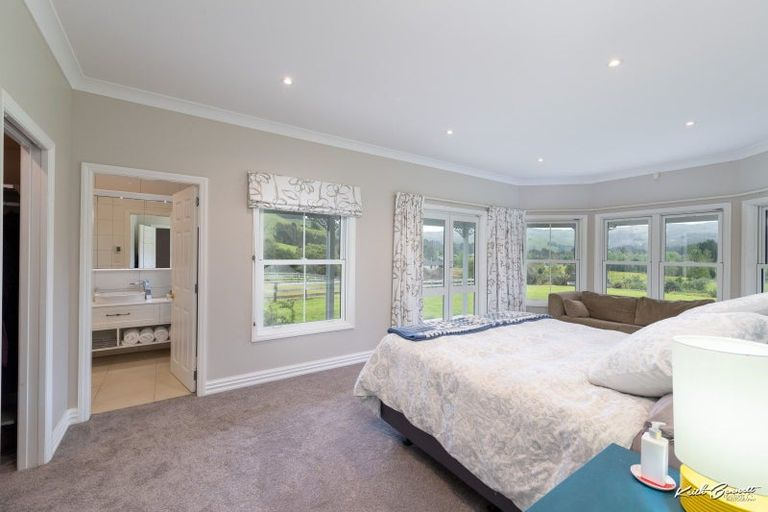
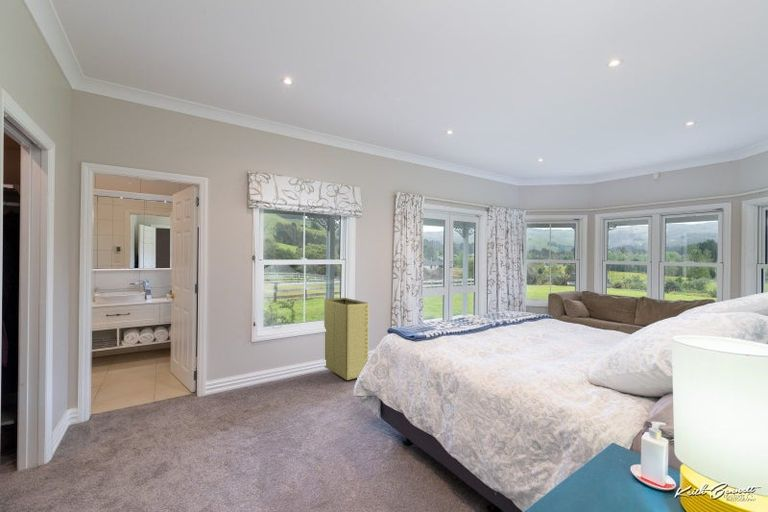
+ laundry hamper [323,297,370,382]
